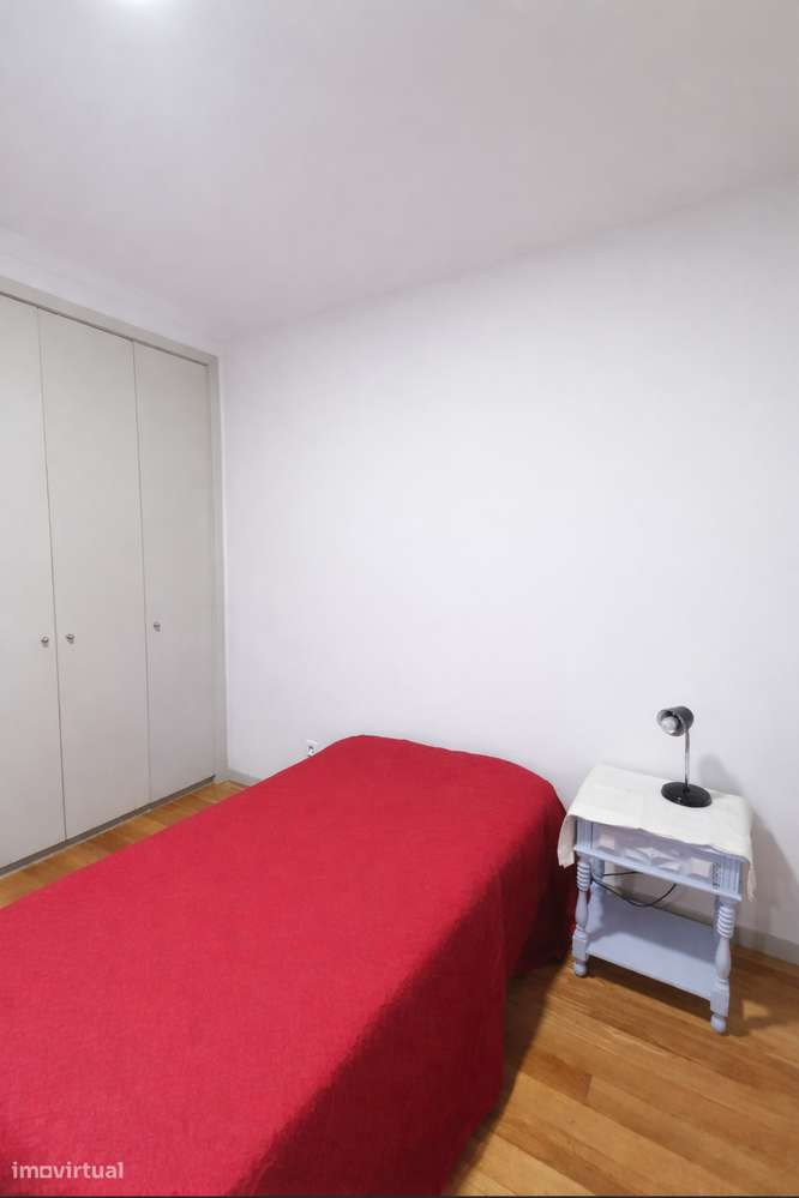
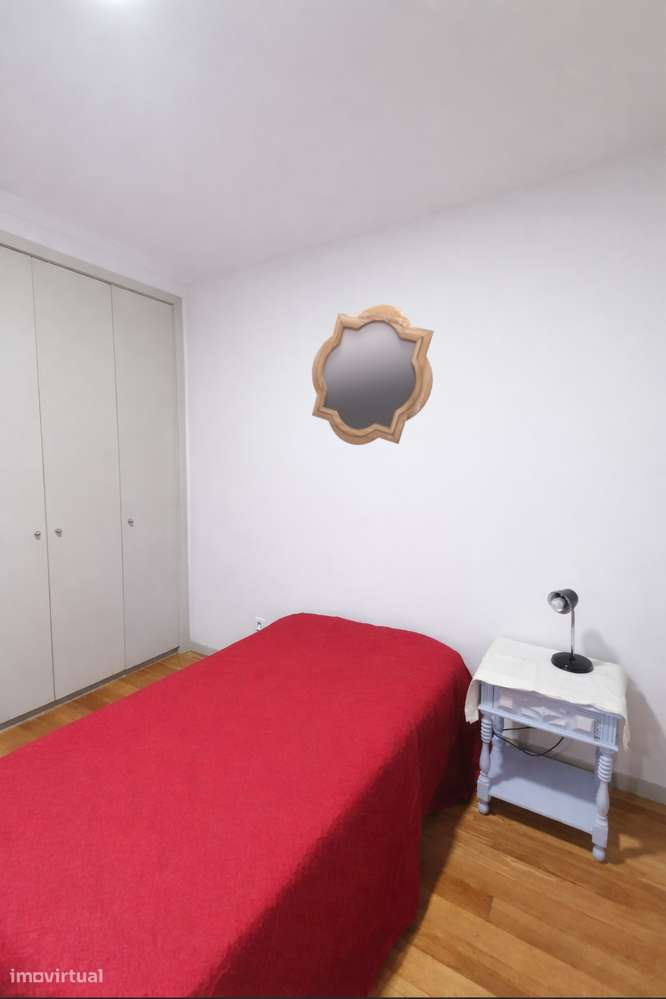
+ mirror [311,304,435,446]
